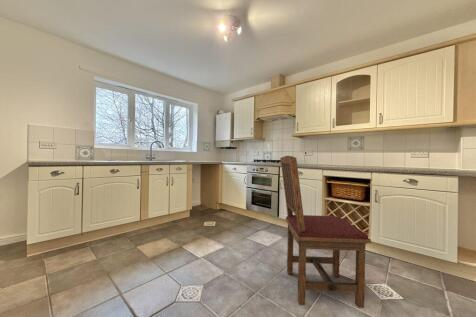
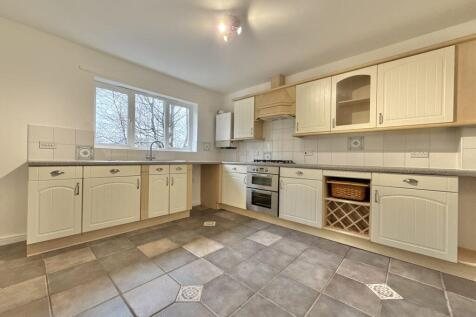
- dining chair [279,155,372,309]
